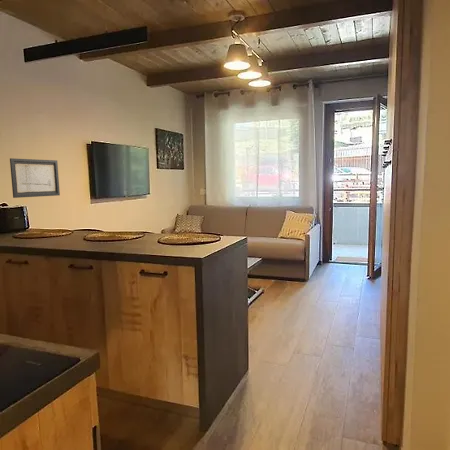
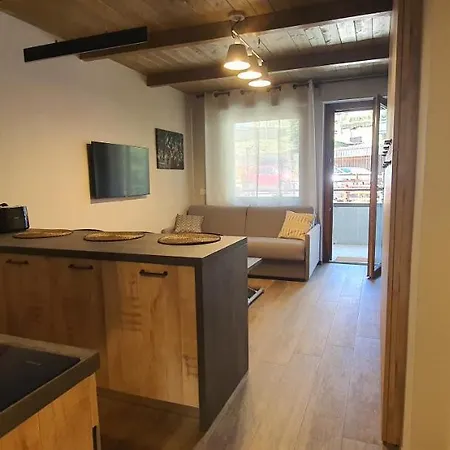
- wall art [9,157,61,199]
